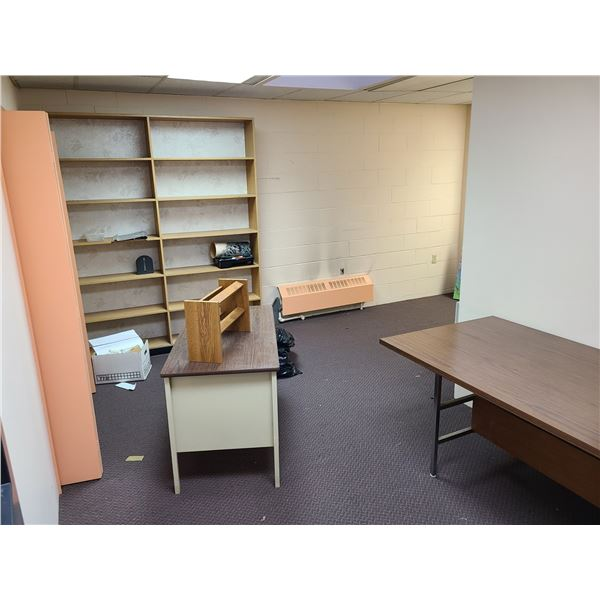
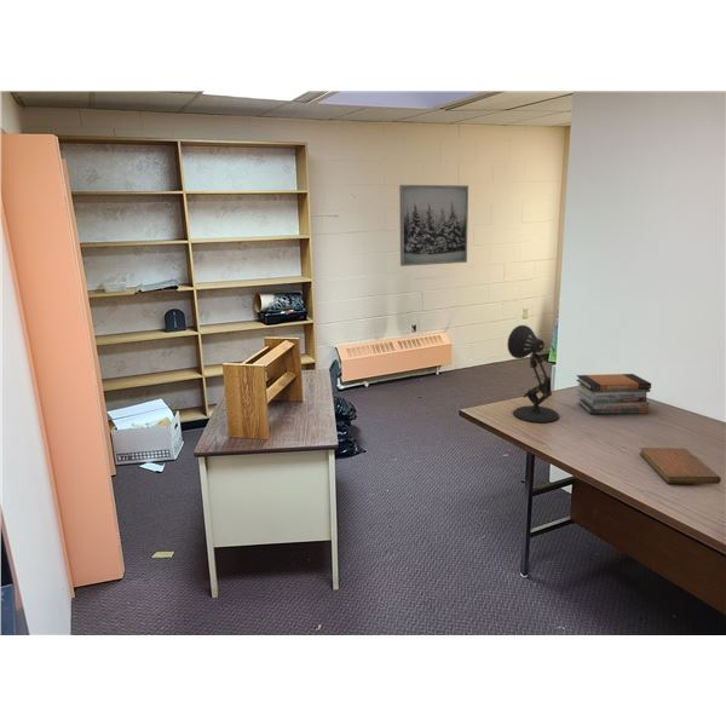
+ desk lamp [506,324,560,424]
+ wall art [398,184,469,267]
+ notebook [639,446,722,485]
+ book stack [575,373,652,415]
